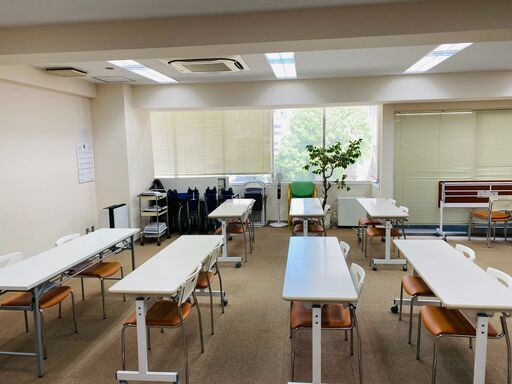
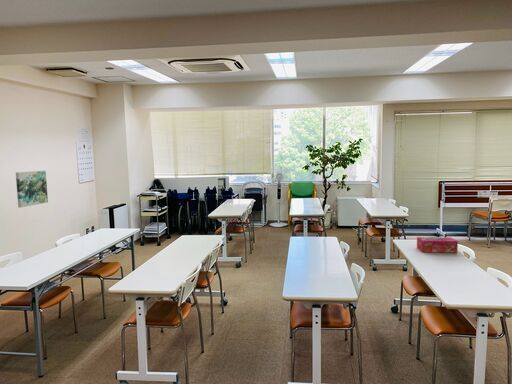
+ tissue box [416,236,459,254]
+ wall art [15,170,49,208]
